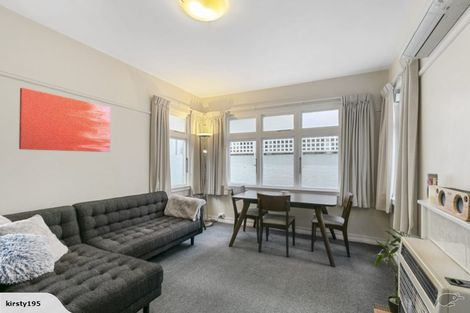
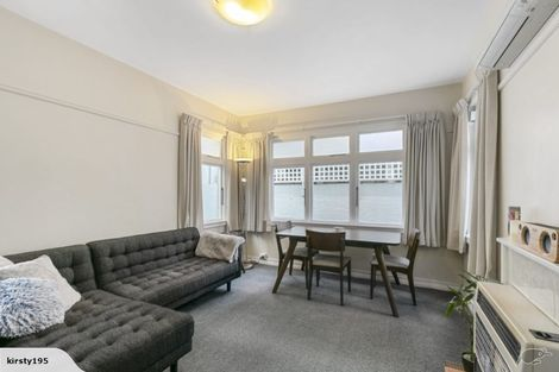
- wall art [18,87,112,153]
